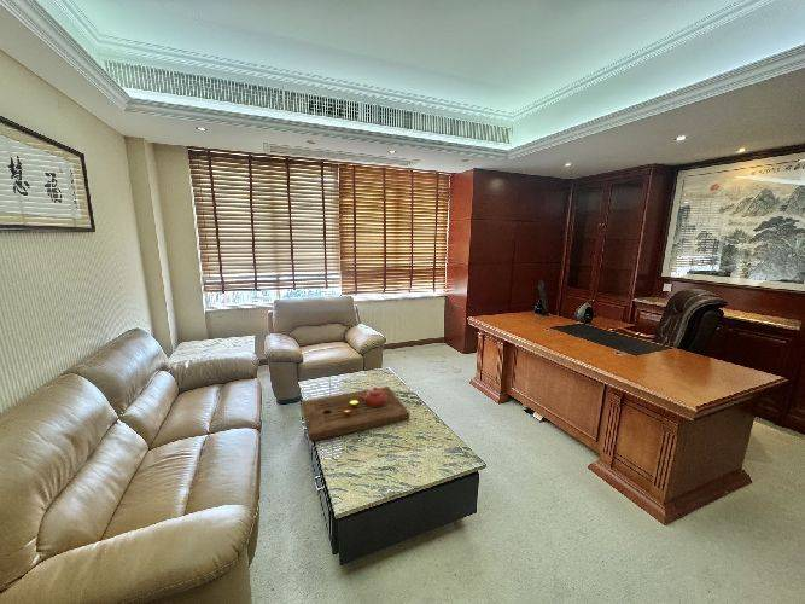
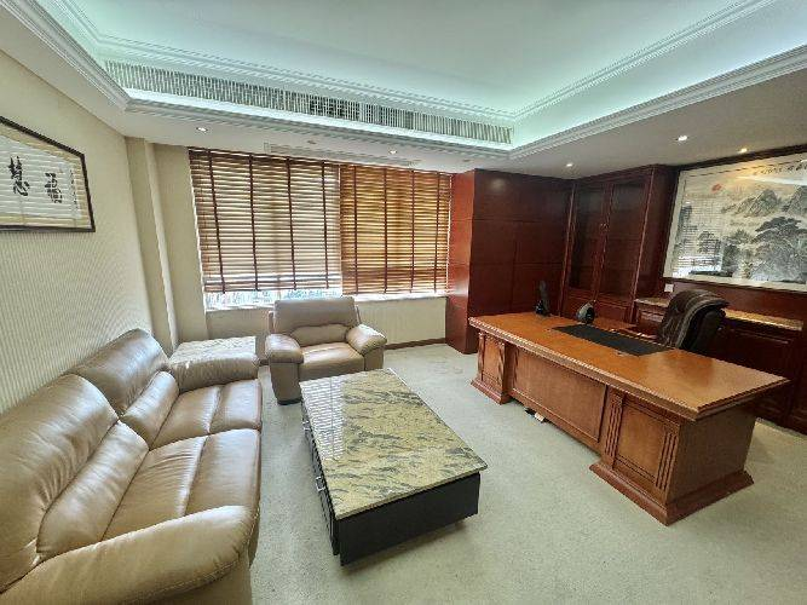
- tea set [301,385,410,442]
